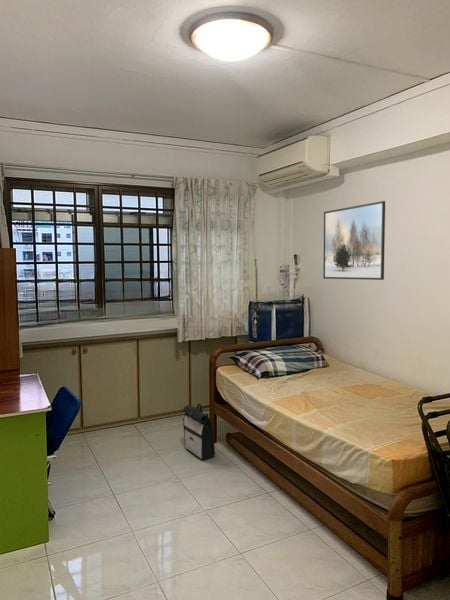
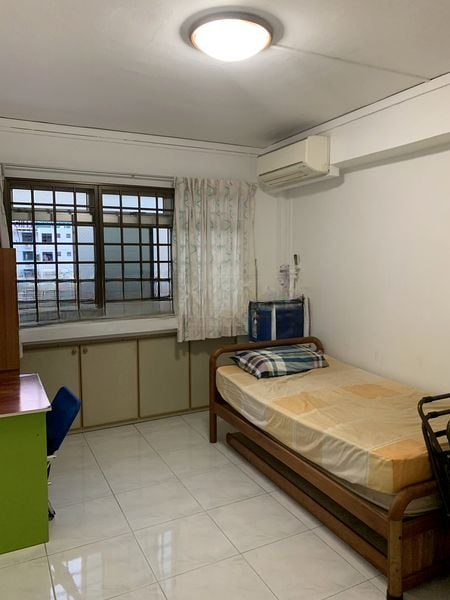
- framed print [322,200,386,281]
- backpack [182,403,216,461]
